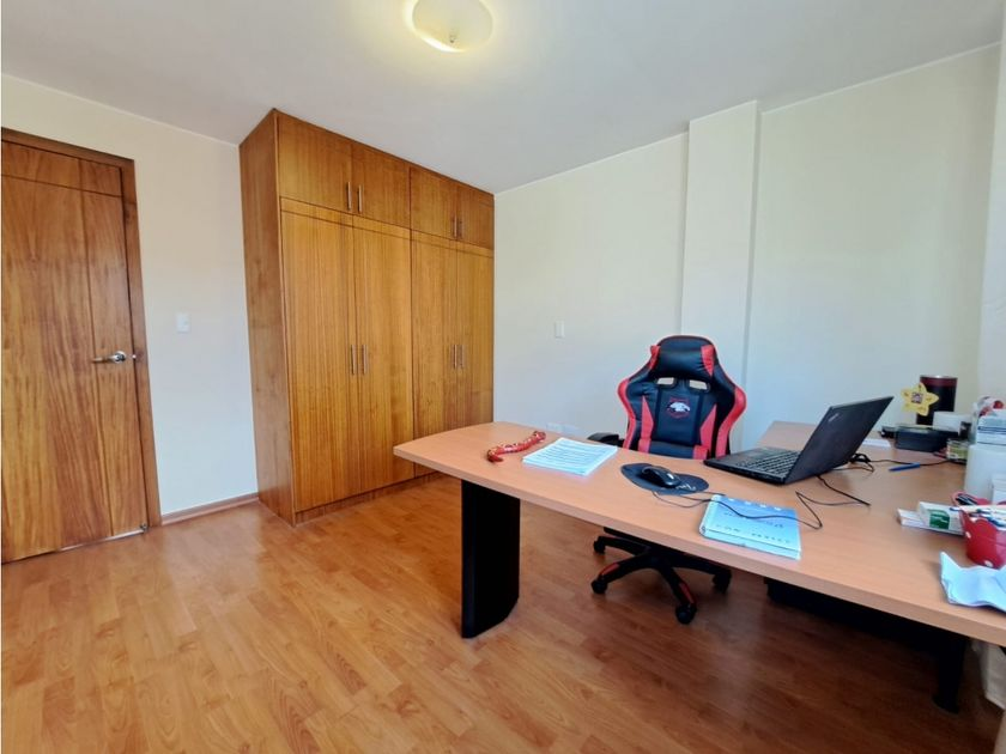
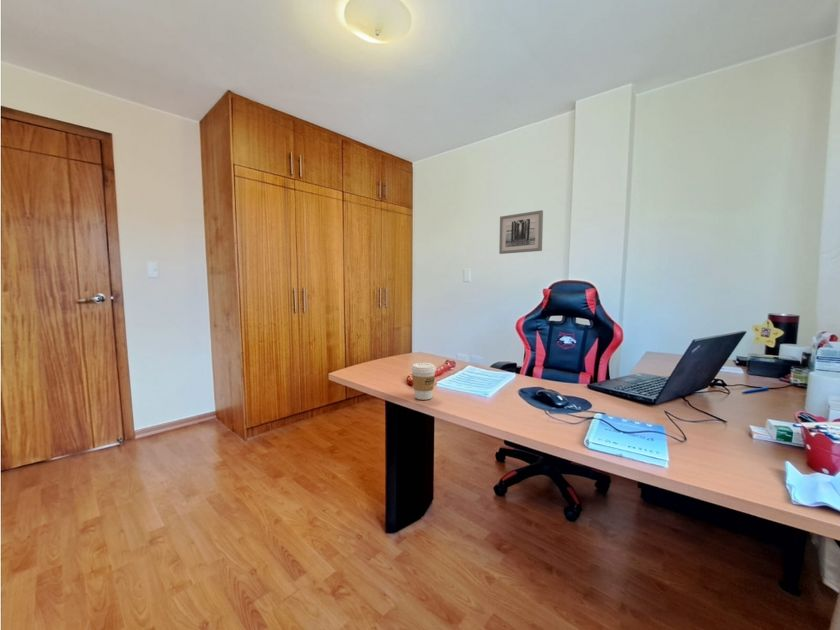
+ wall art [498,209,544,255]
+ coffee cup [410,362,437,401]
